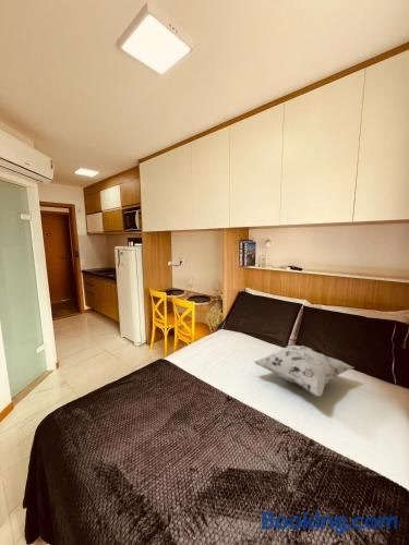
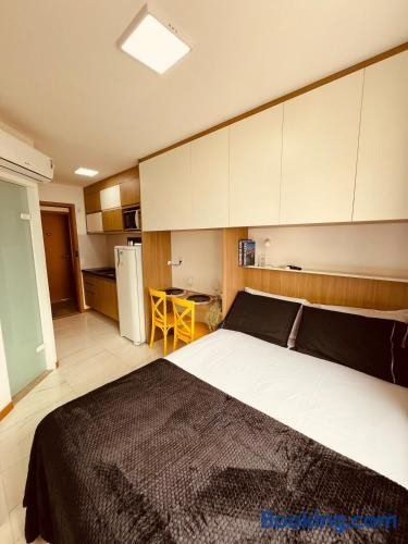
- decorative pillow [253,343,354,397]
